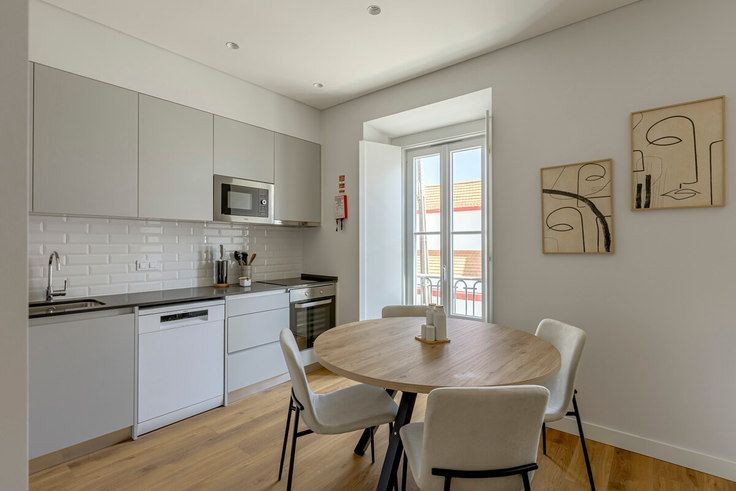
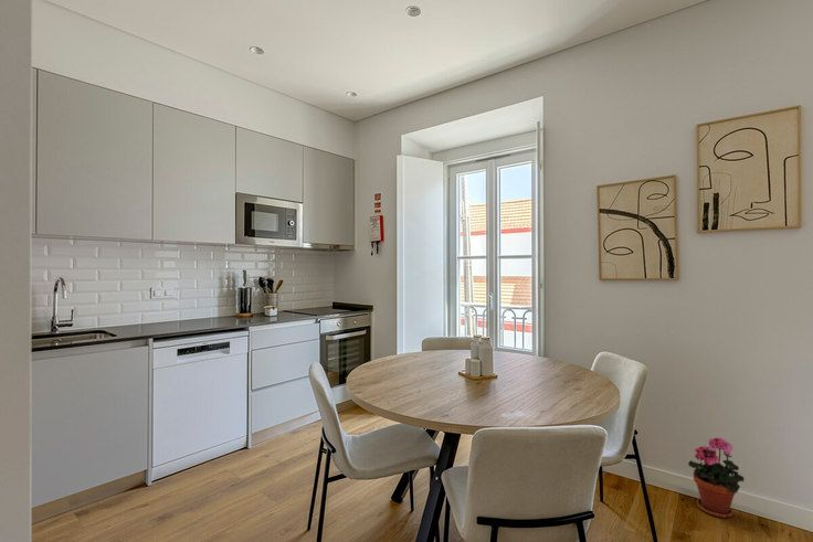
+ potted plant [687,436,746,519]
